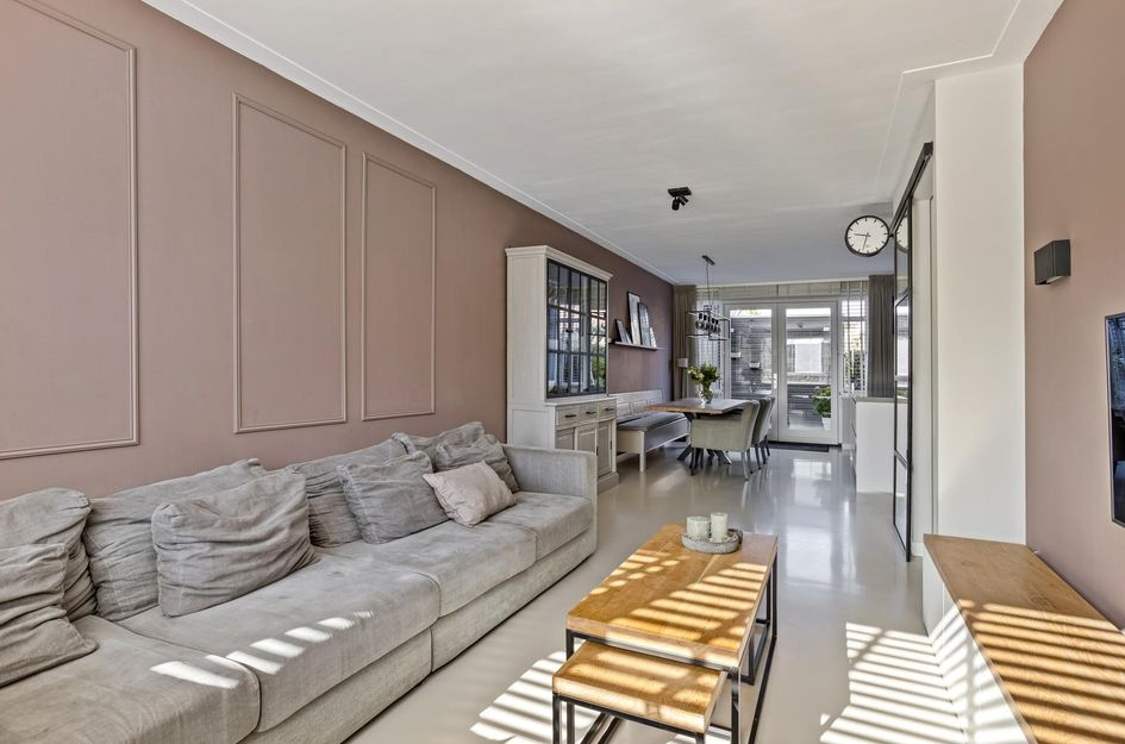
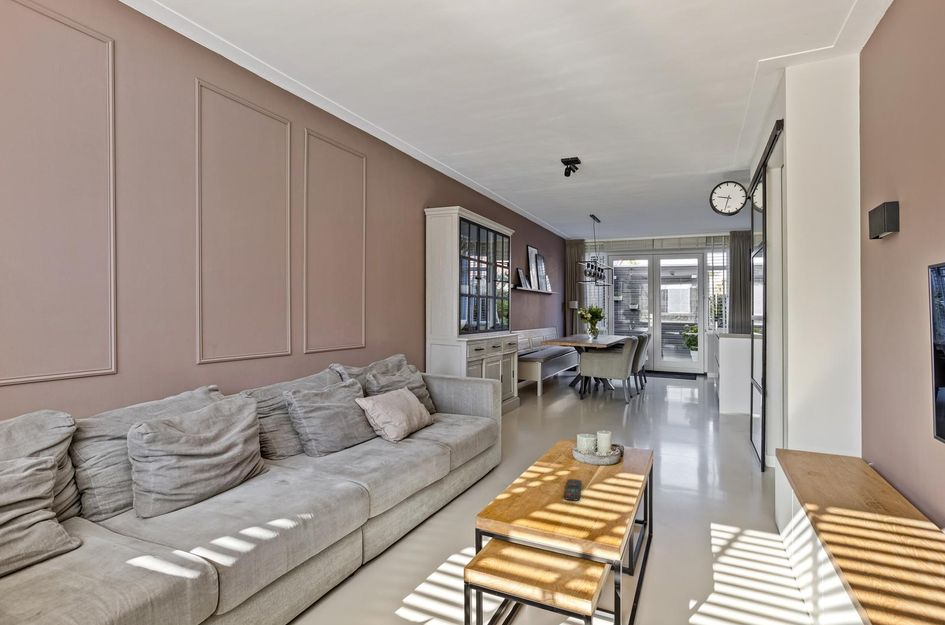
+ remote control [563,478,583,502]
